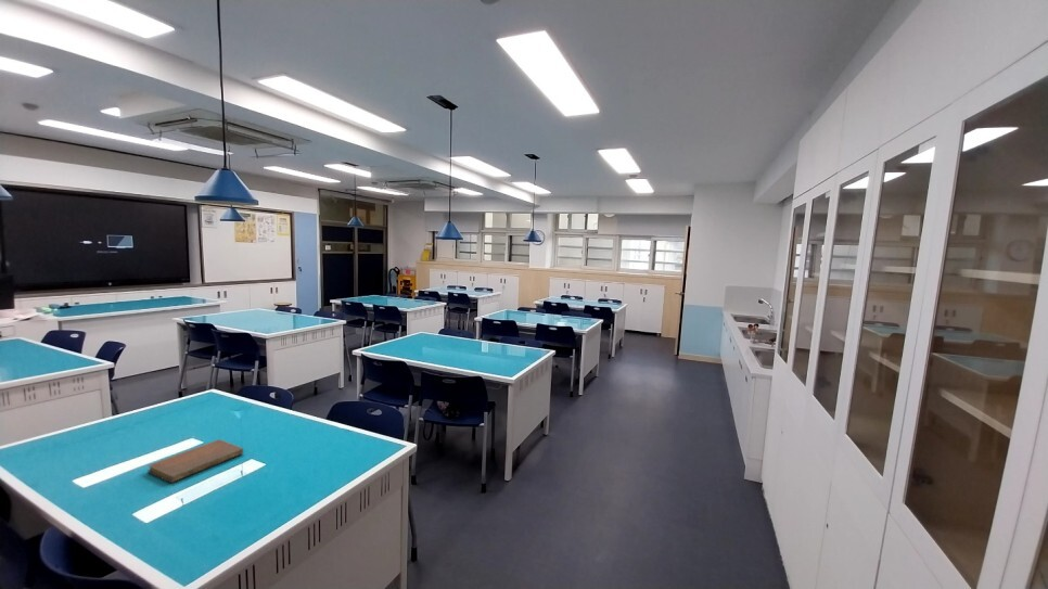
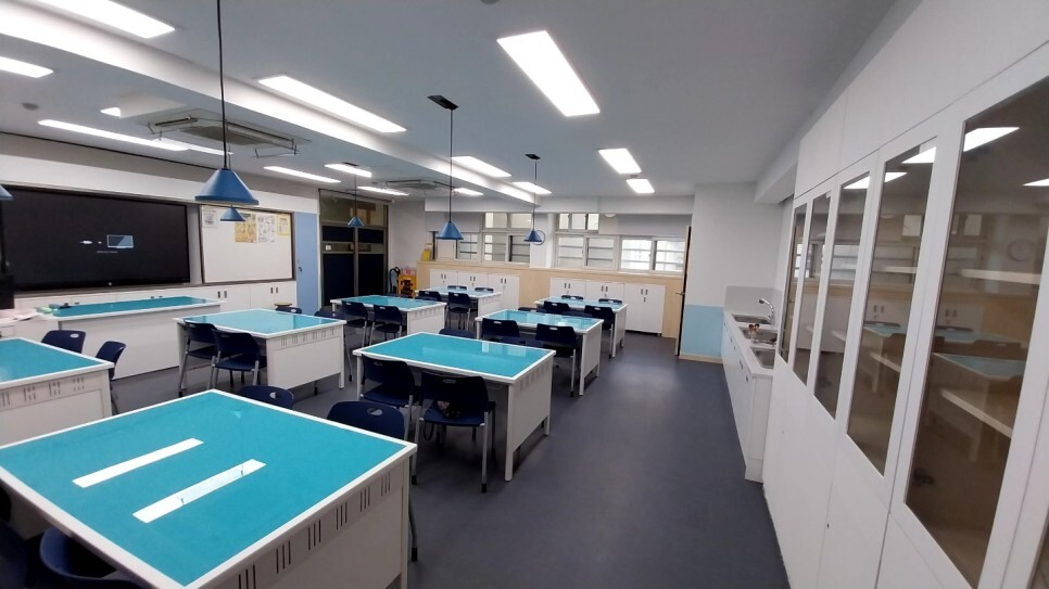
- notebook [146,438,244,484]
